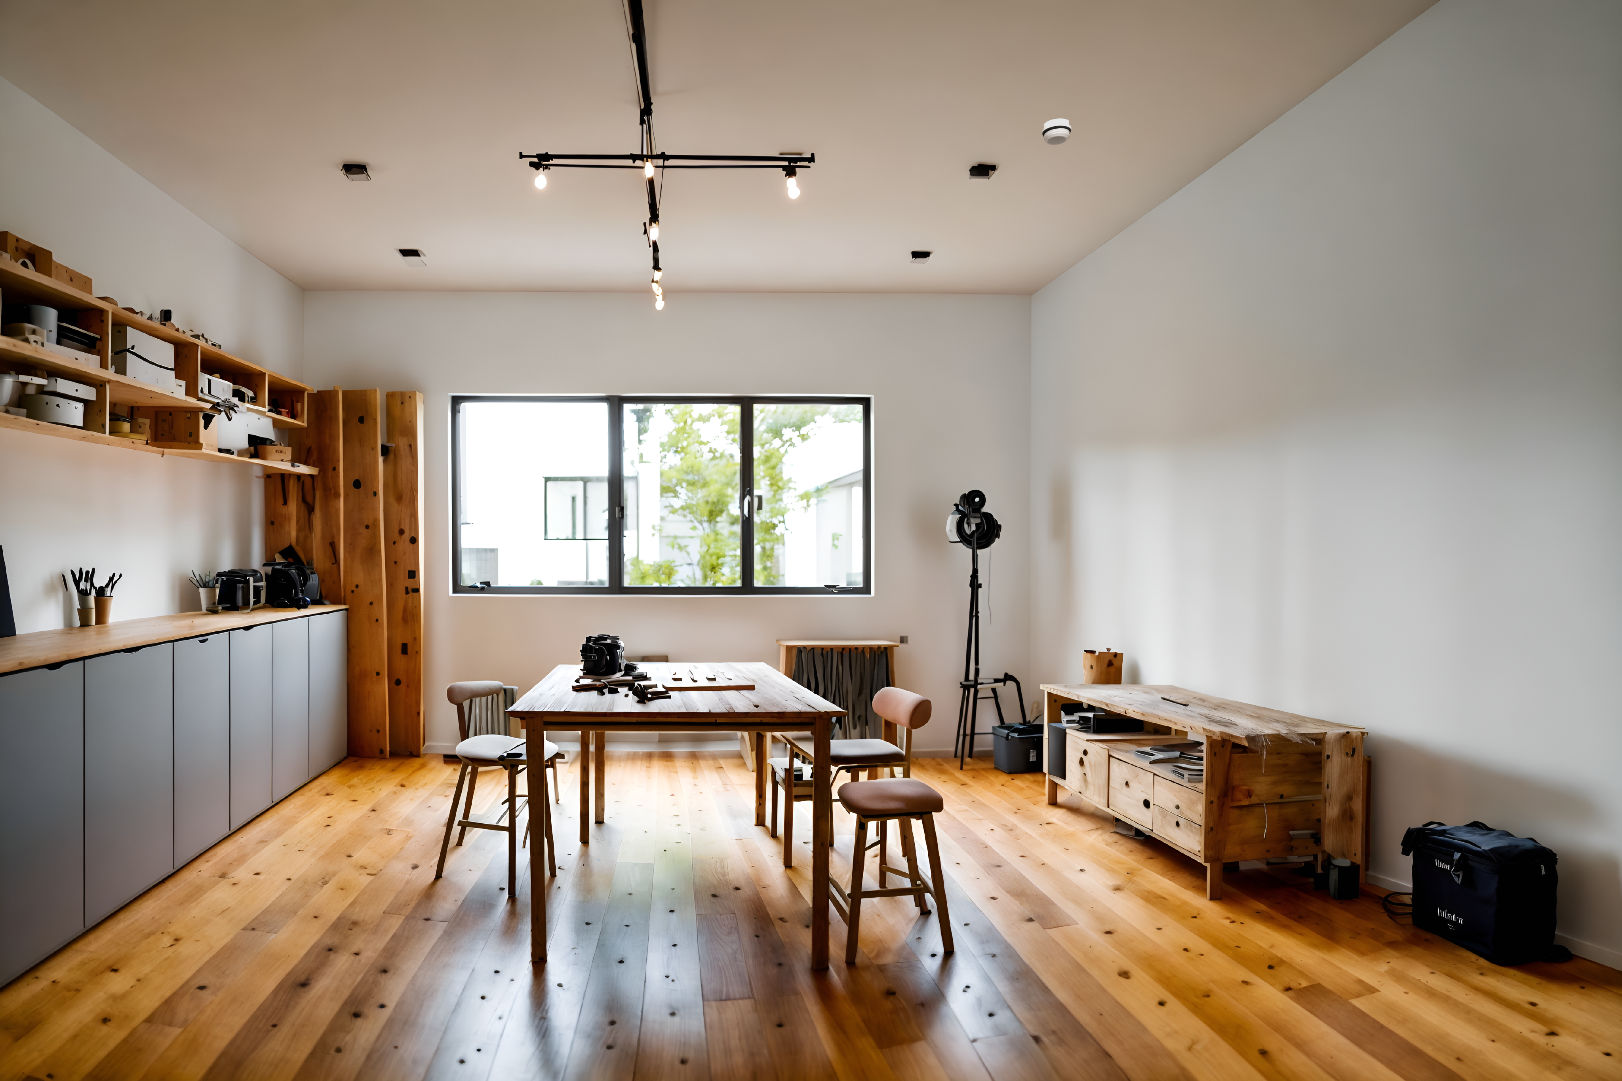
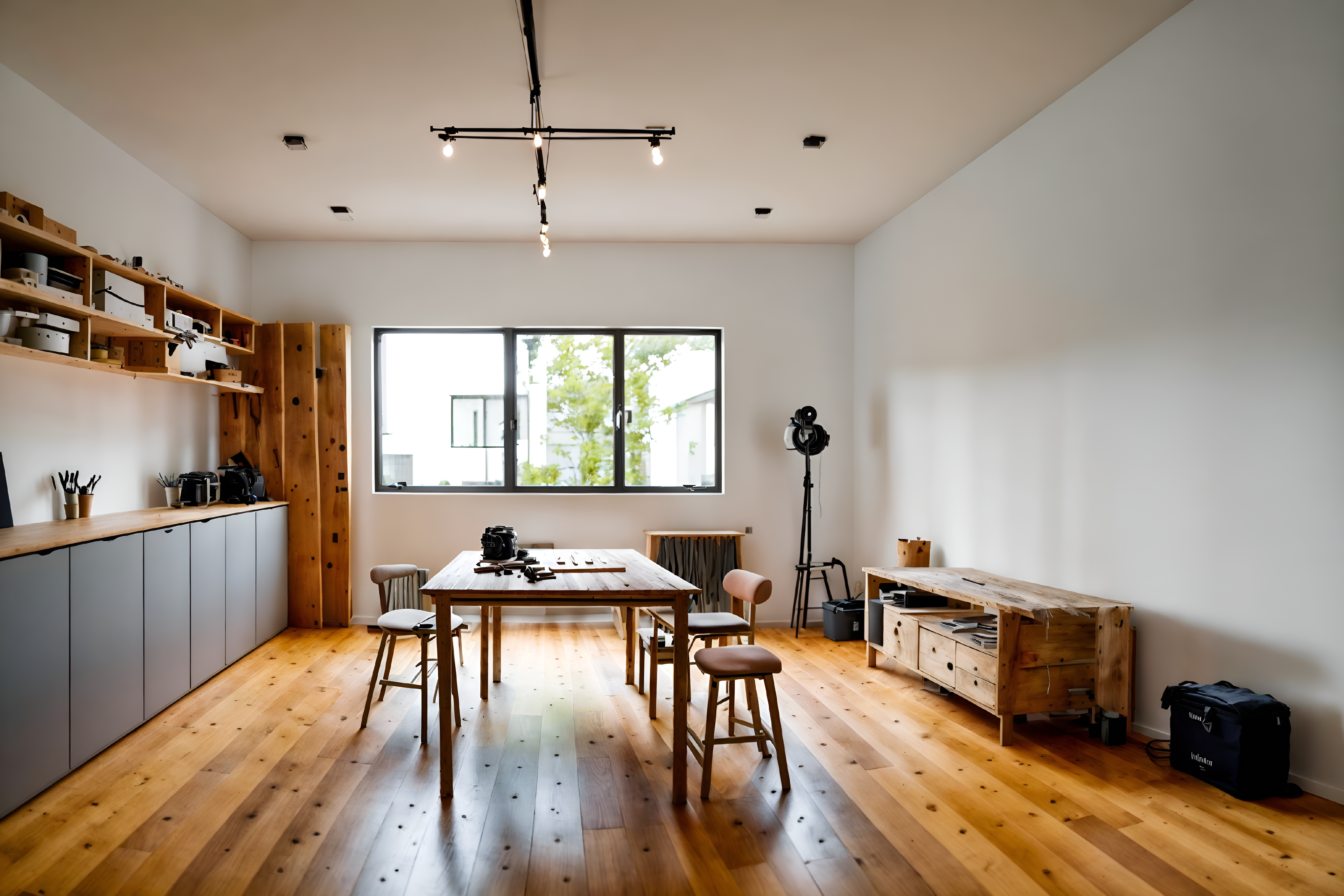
- smoke detector [1042,118,1072,145]
